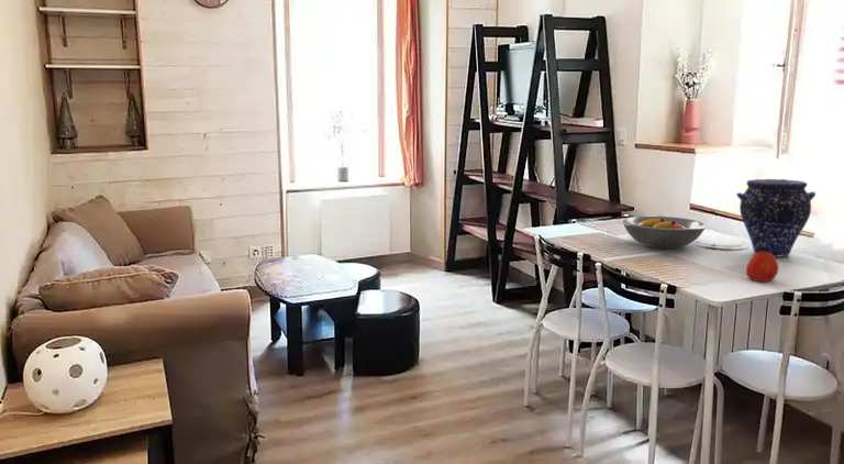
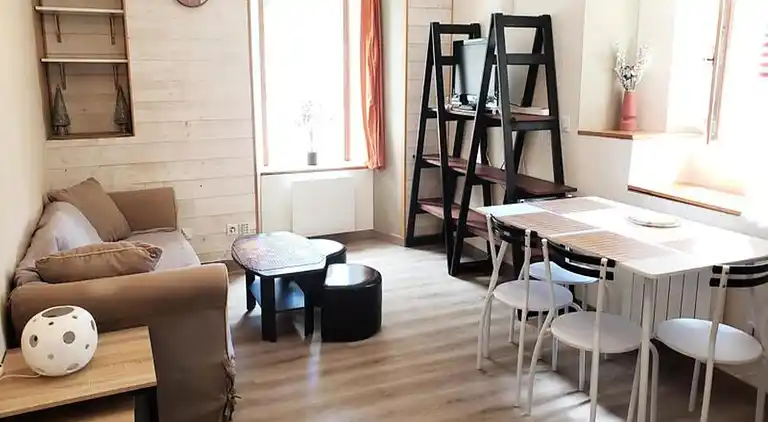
- apple [745,252,779,283]
- vase [735,178,817,257]
- fruit bowl [622,216,708,250]
